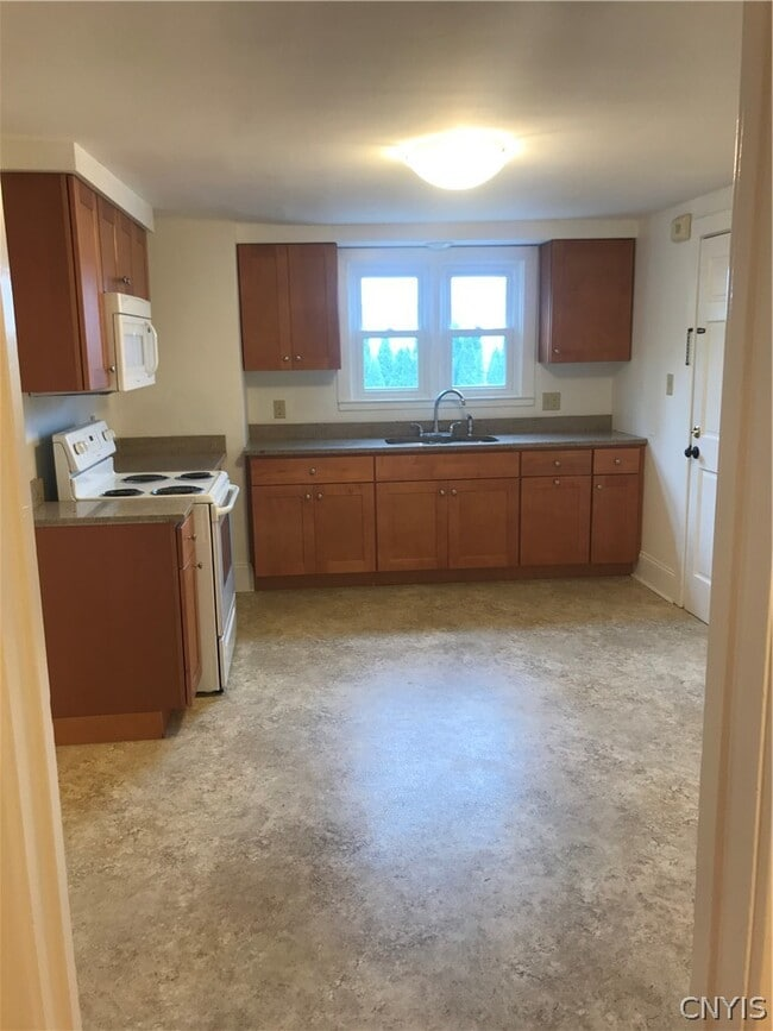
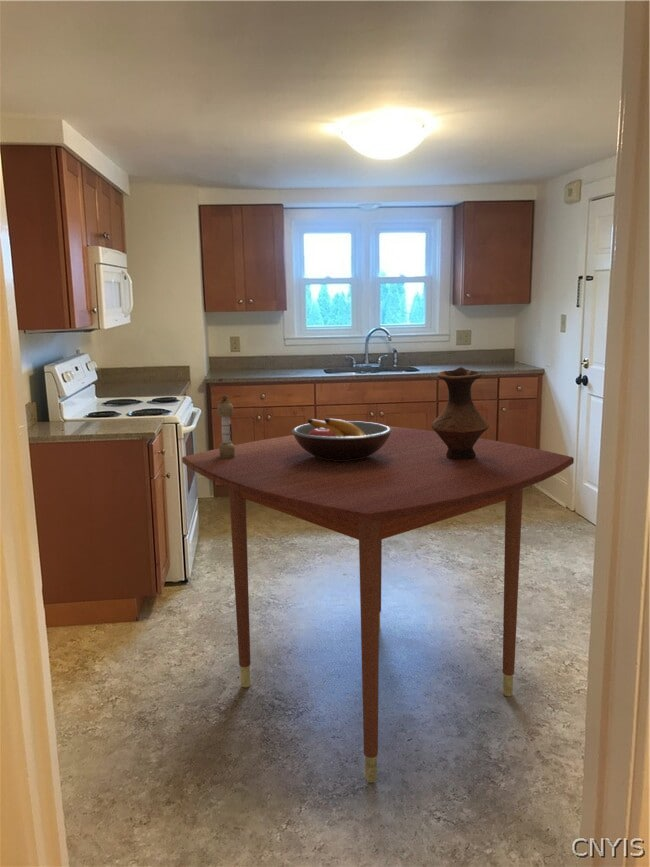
+ dining table [181,425,575,783]
+ vase [431,366,490,459]
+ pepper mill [216,394,235,458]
+ fruit bowl [291,418,392,461]
